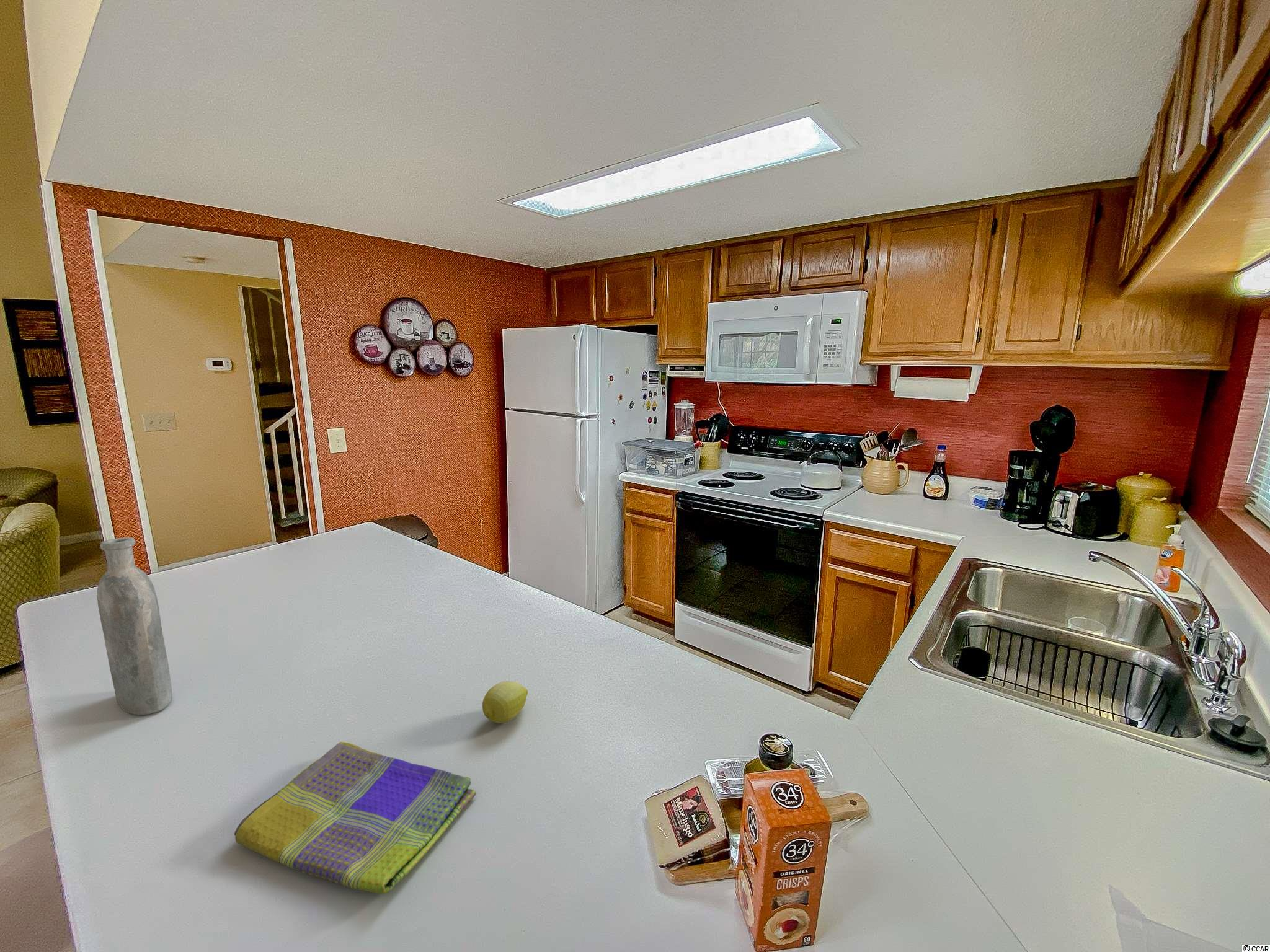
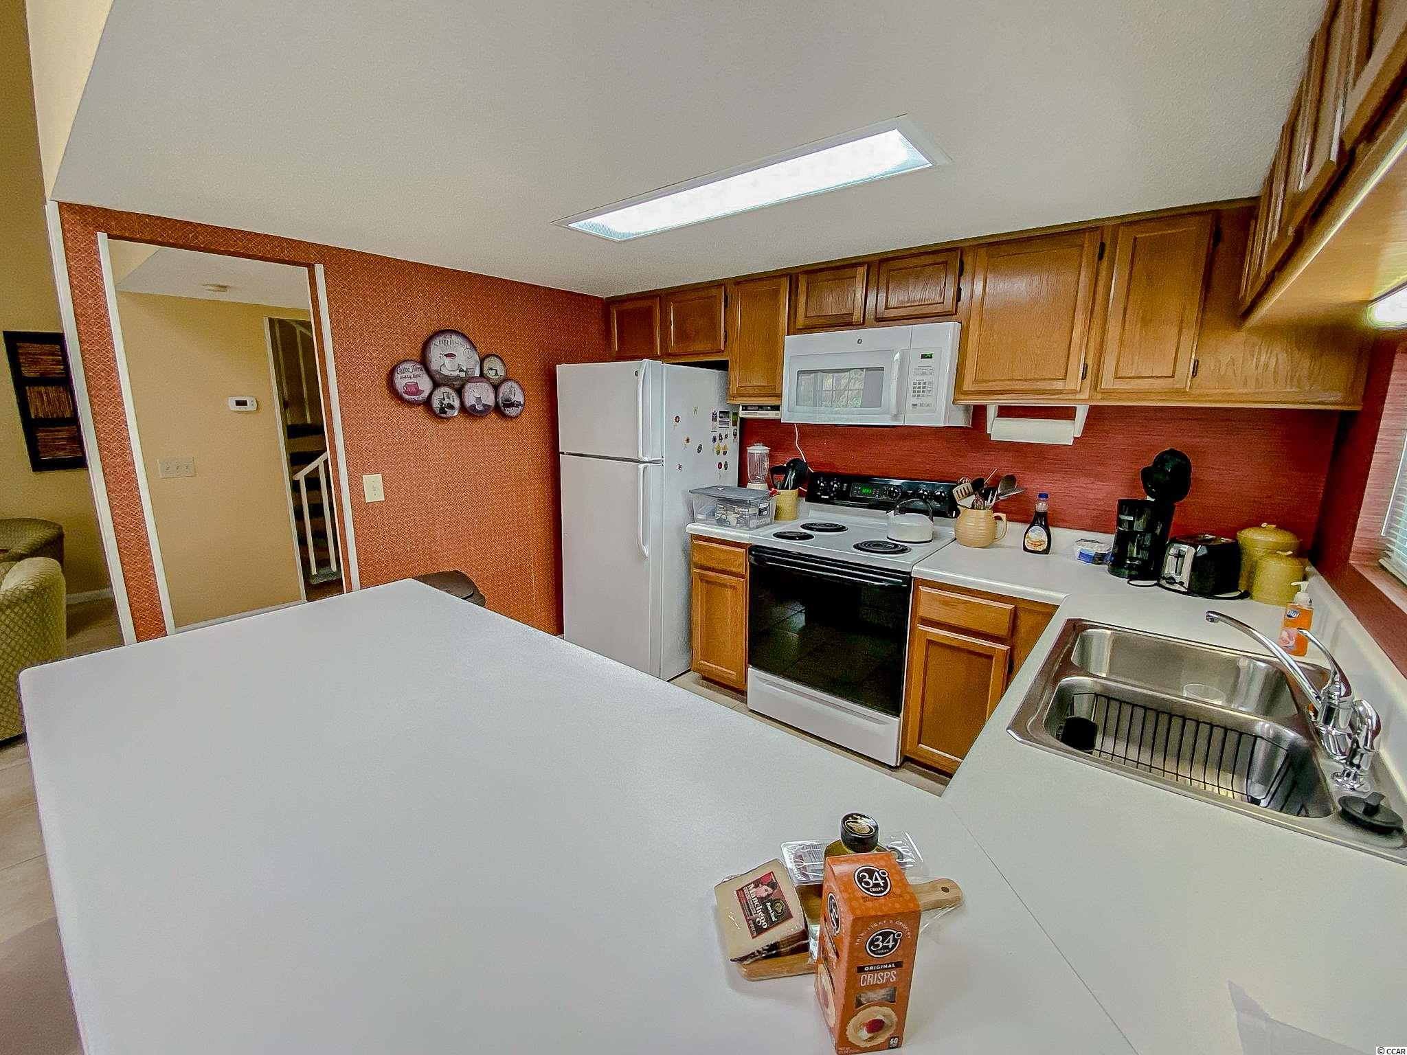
- bottle [97,537,173,715]
- fruit [482,681,528,724]
- dish towel [234,741,477,894]
